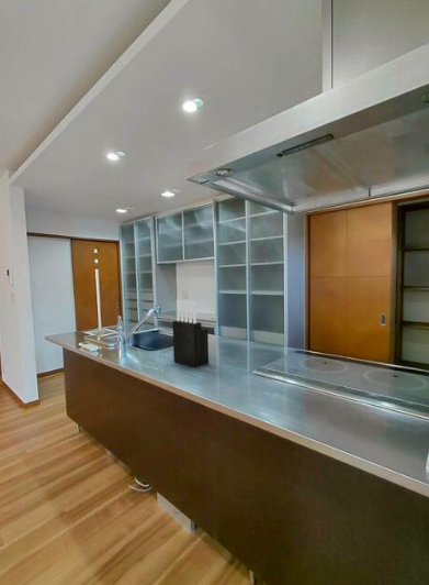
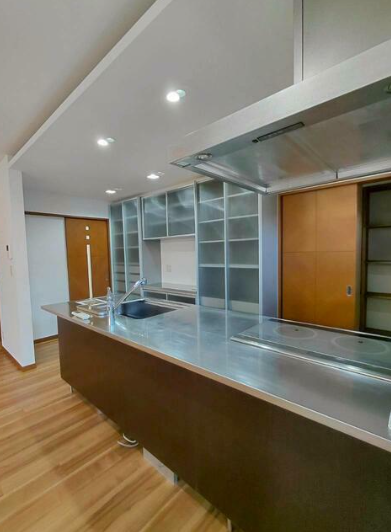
- knife block [171,299,210,368]
